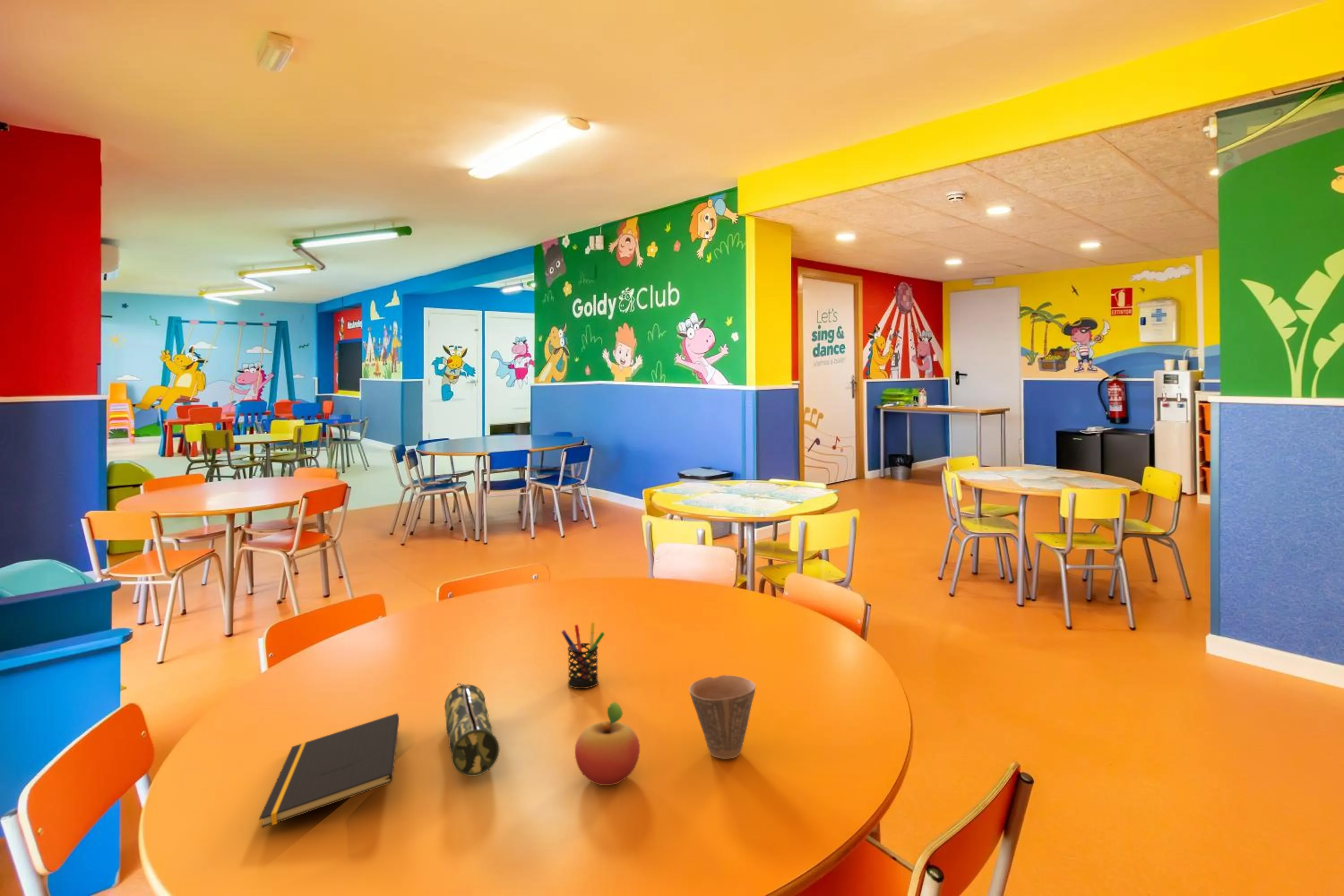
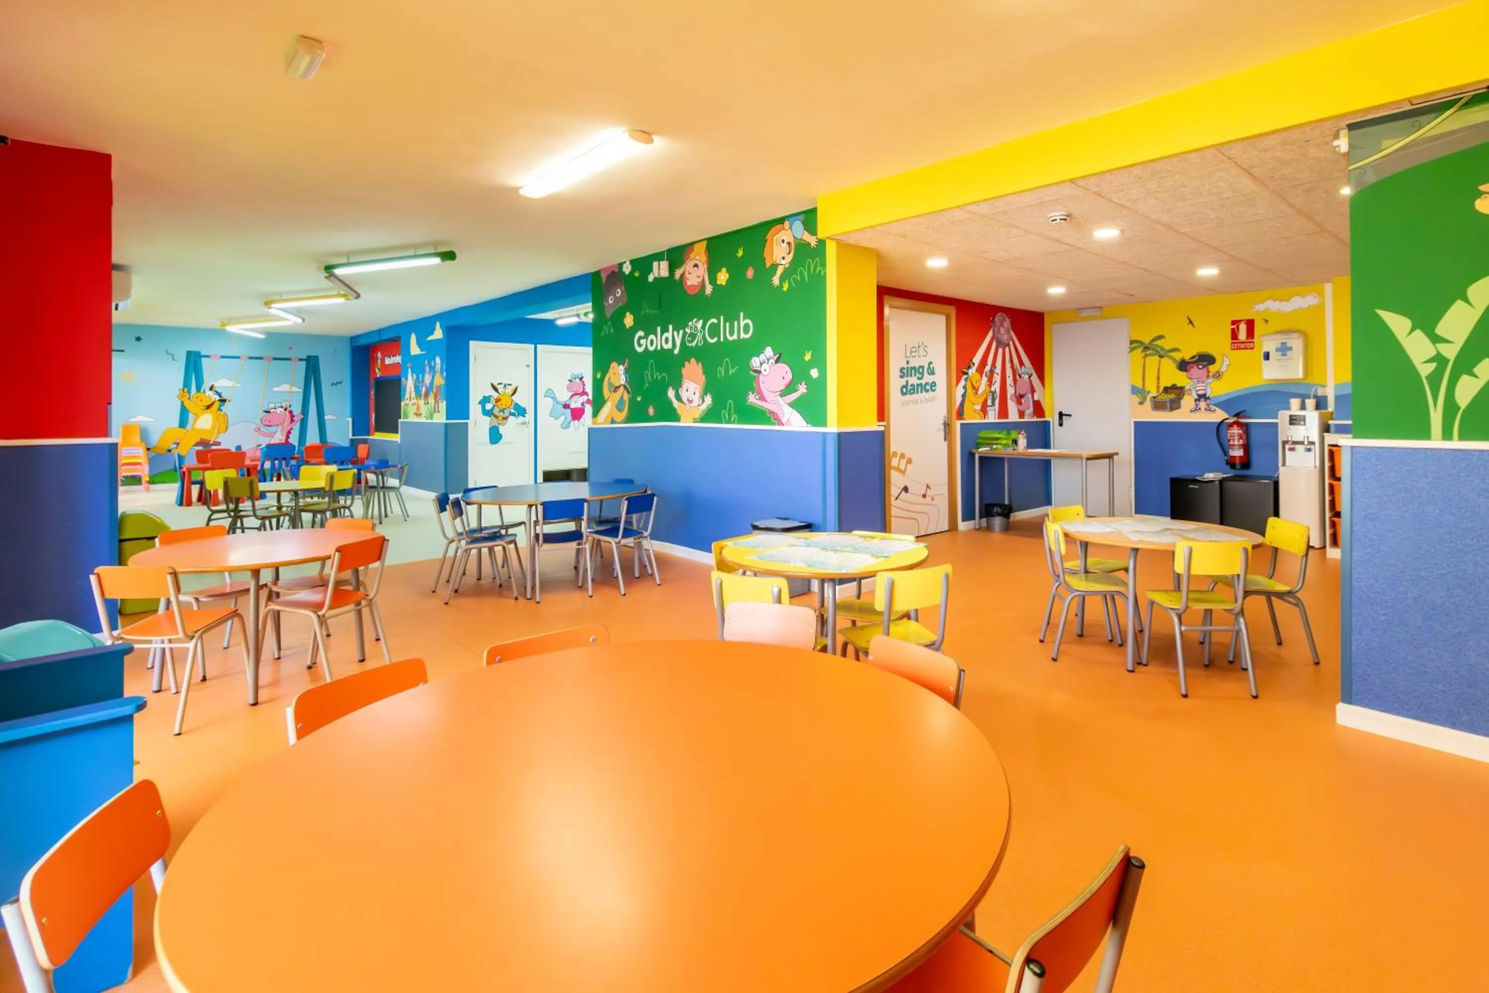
- pen holder [561,622,605,689]
- notepad [258,713,400,829]
- pencil case [444,683,500,777]
- fruit [574,701,640,786]
- cup [689,675,756,759]
